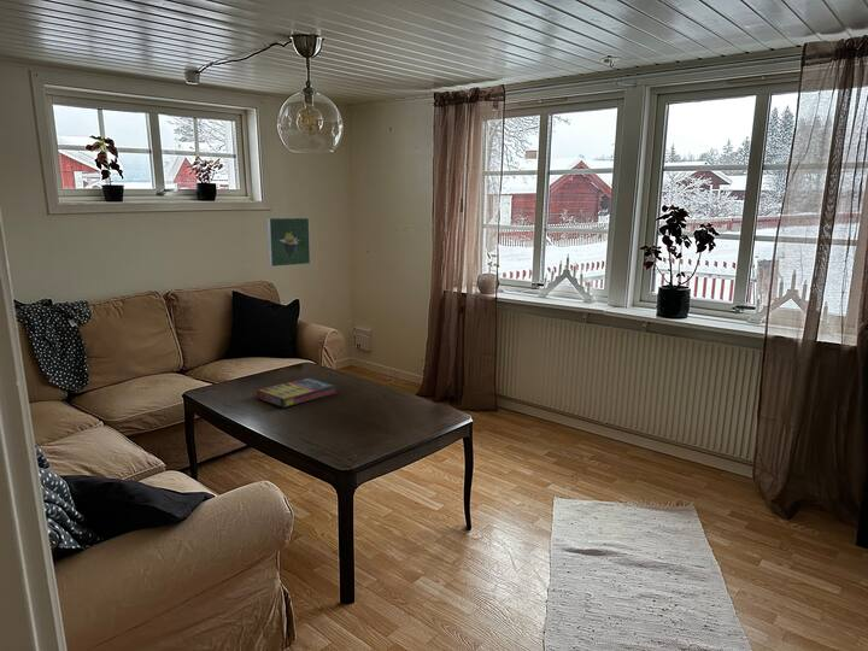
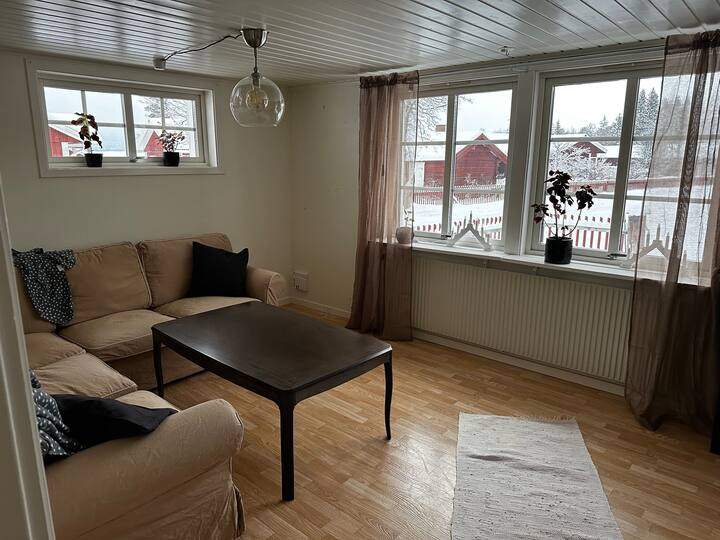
- game compilation box [256,376,338,409]
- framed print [266,217,311,268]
